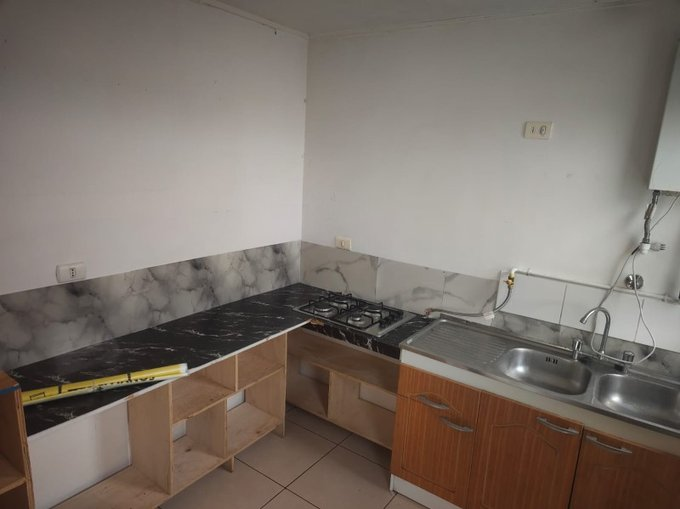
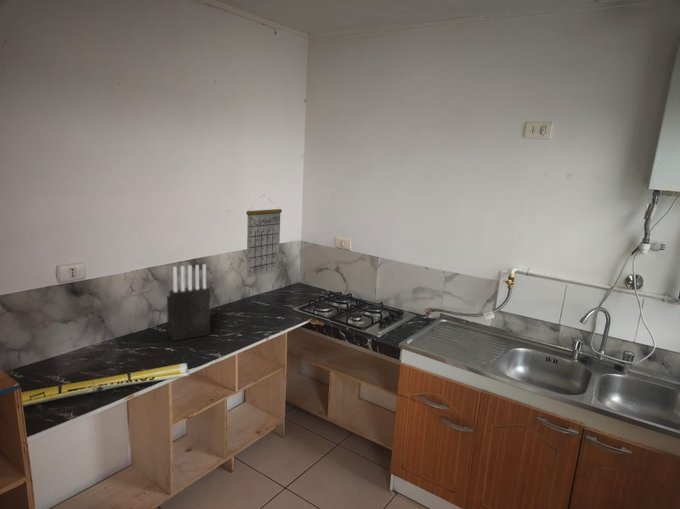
+ knife block [166,263,211,342]
+ calendar [245,193,283,279]
